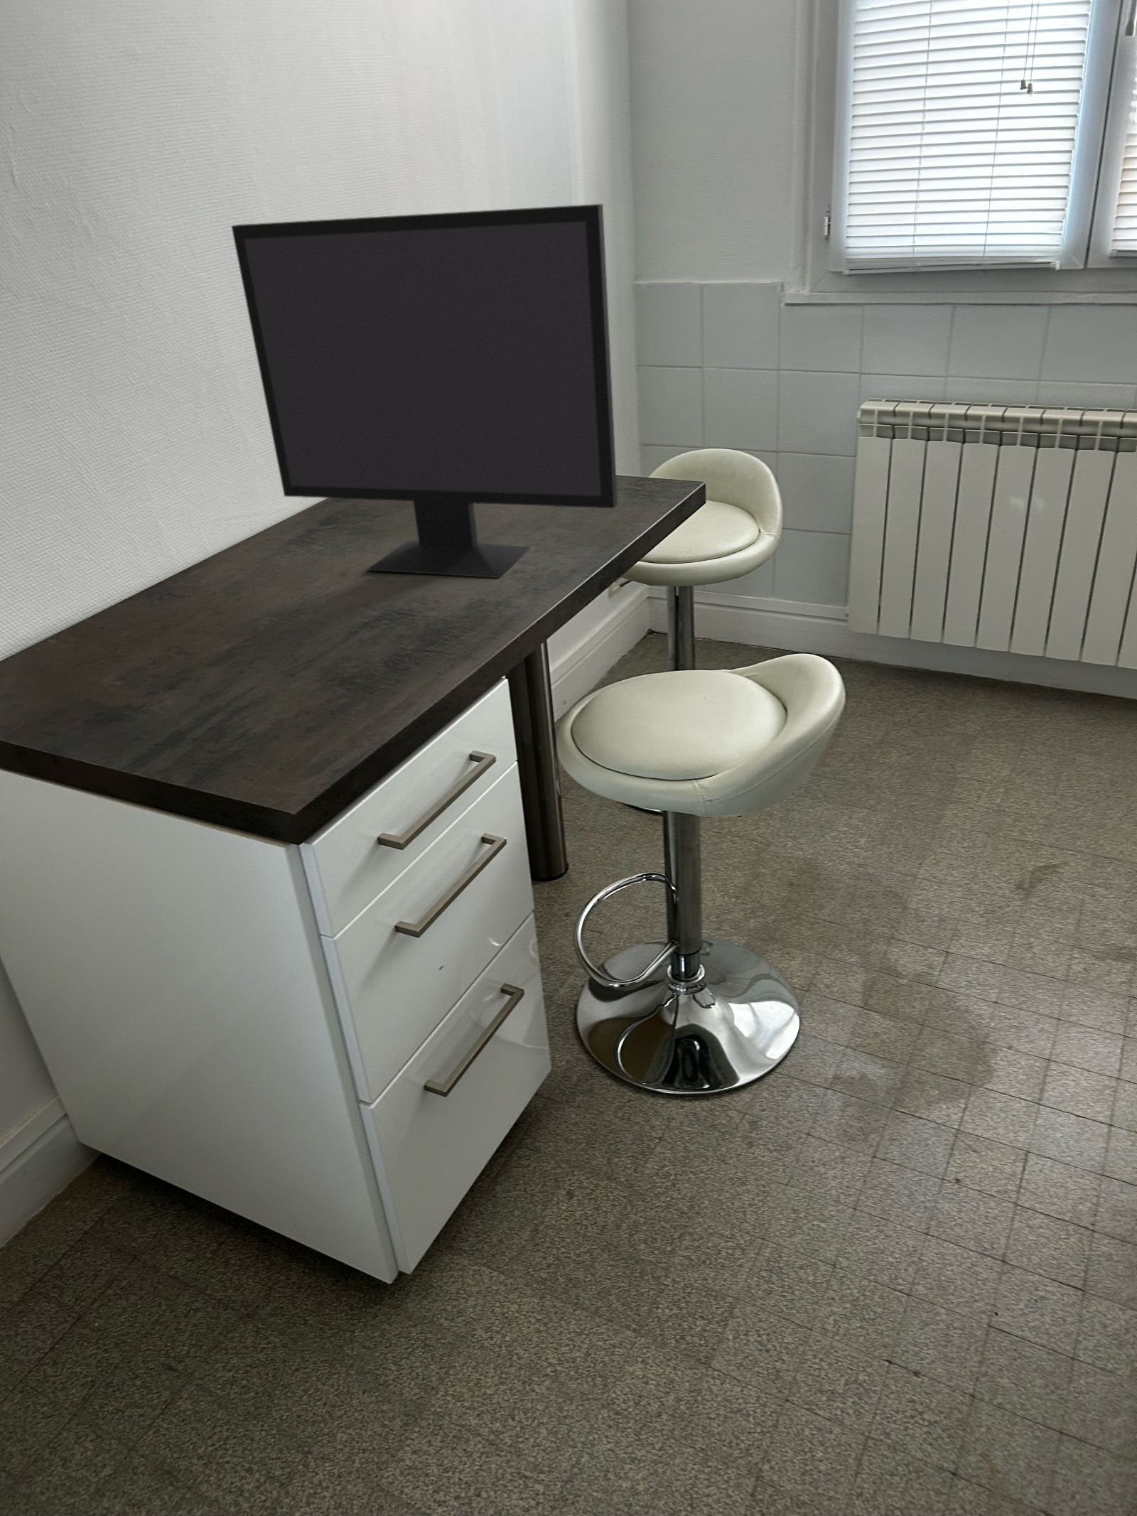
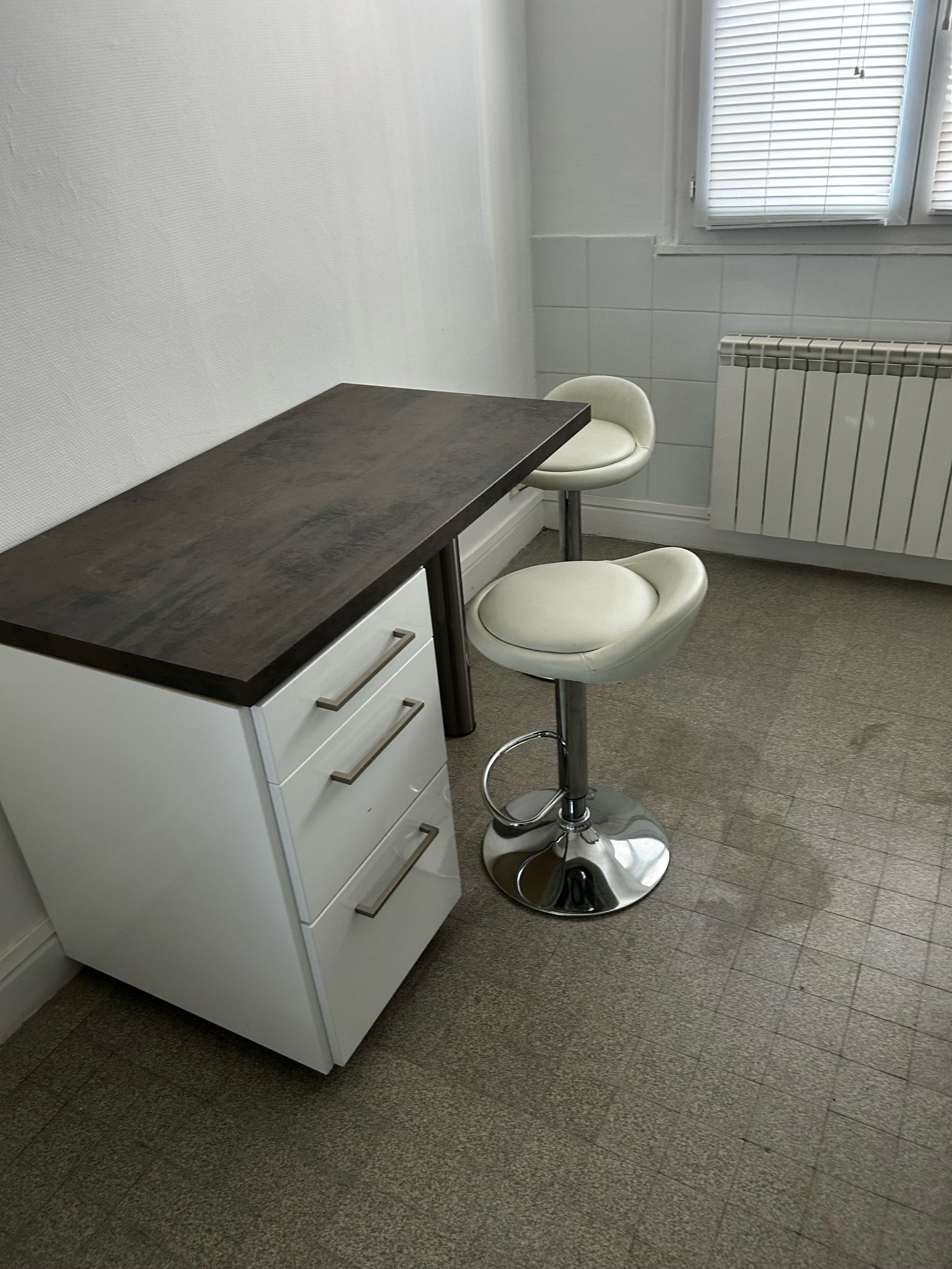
- monitor [231,203,619,578]
